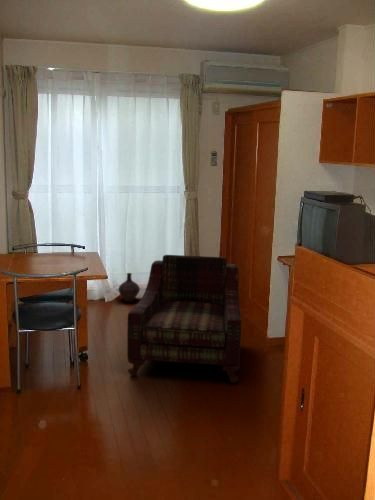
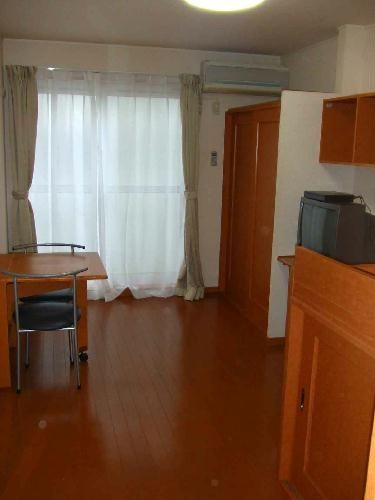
- armchair [126,254,242,384]
- ceramic jug [117,272,141,303]
